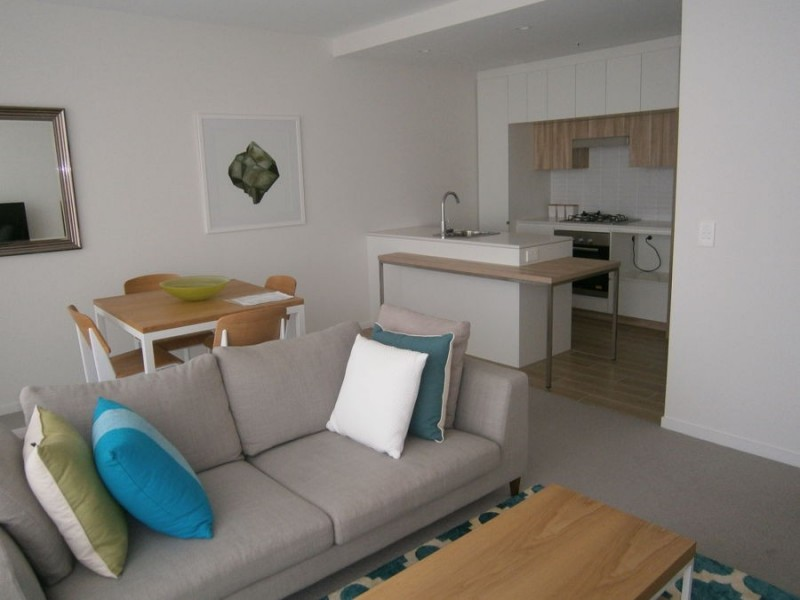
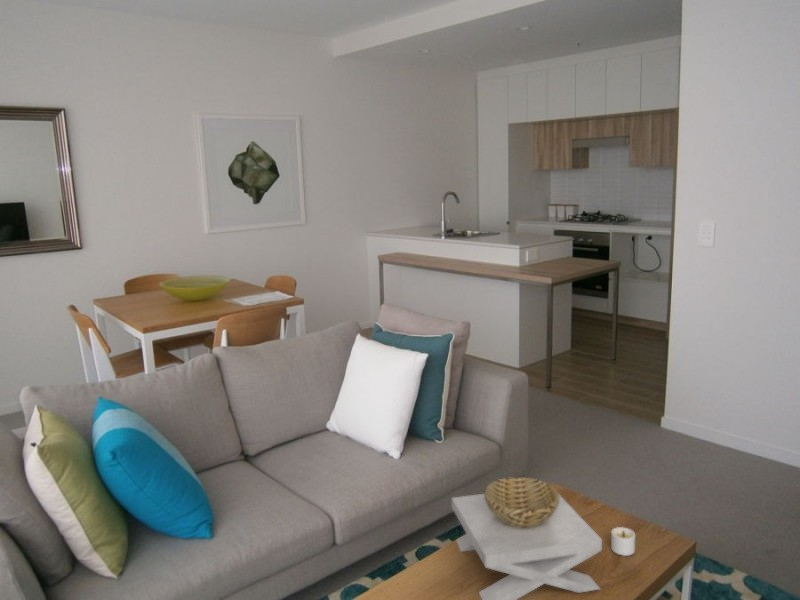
+ candle [610,526,636,557]
+ decorative bowl [451,476,603,600]
